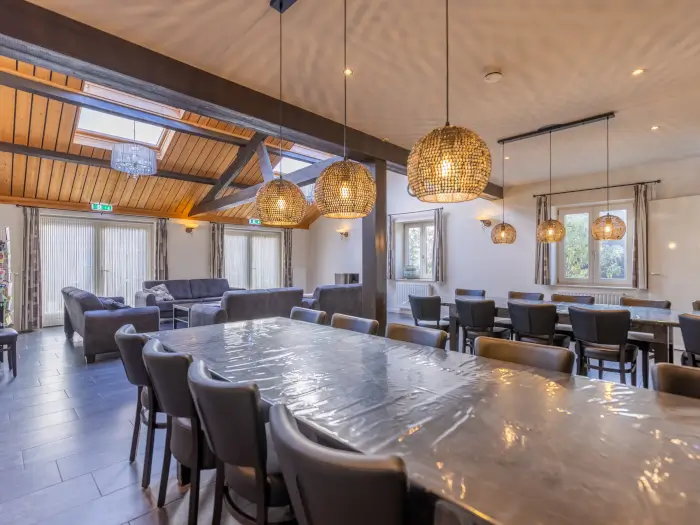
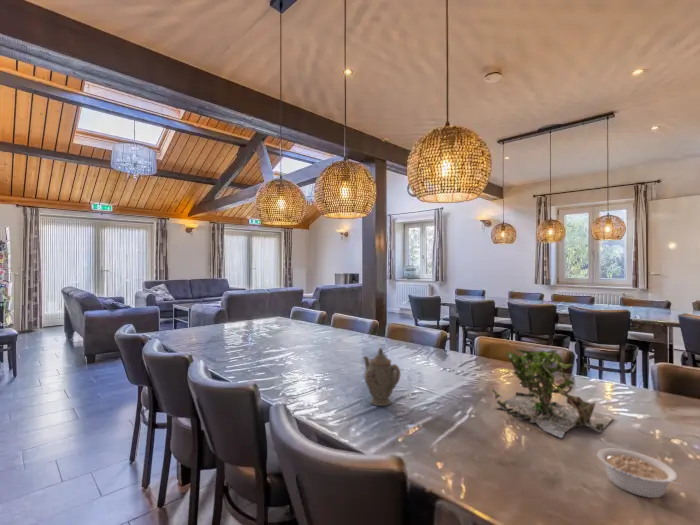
+ plant [490,348,615,439]
+ legume [597,447,686,499]
+ chinaware [362,347,401,407]
